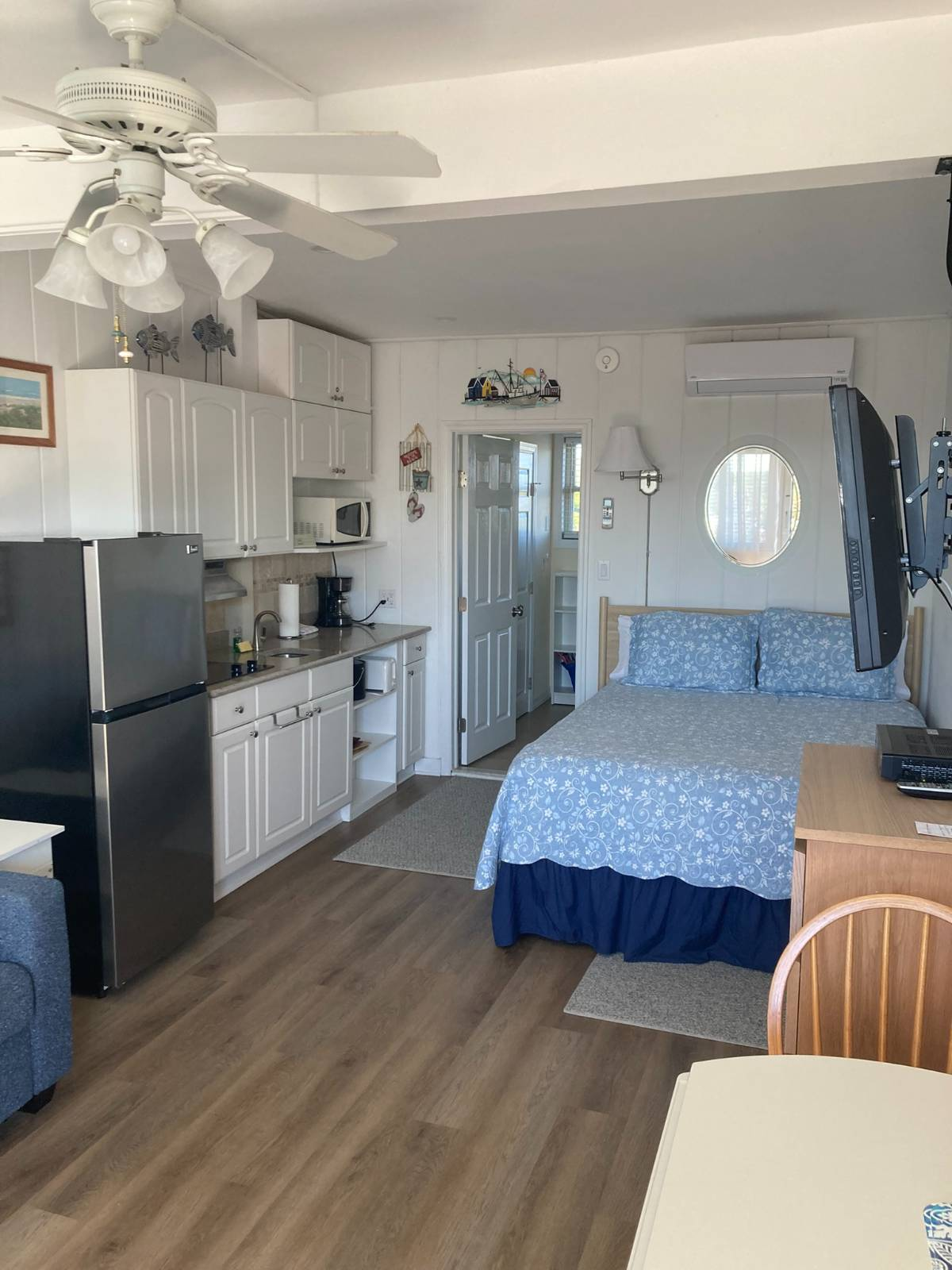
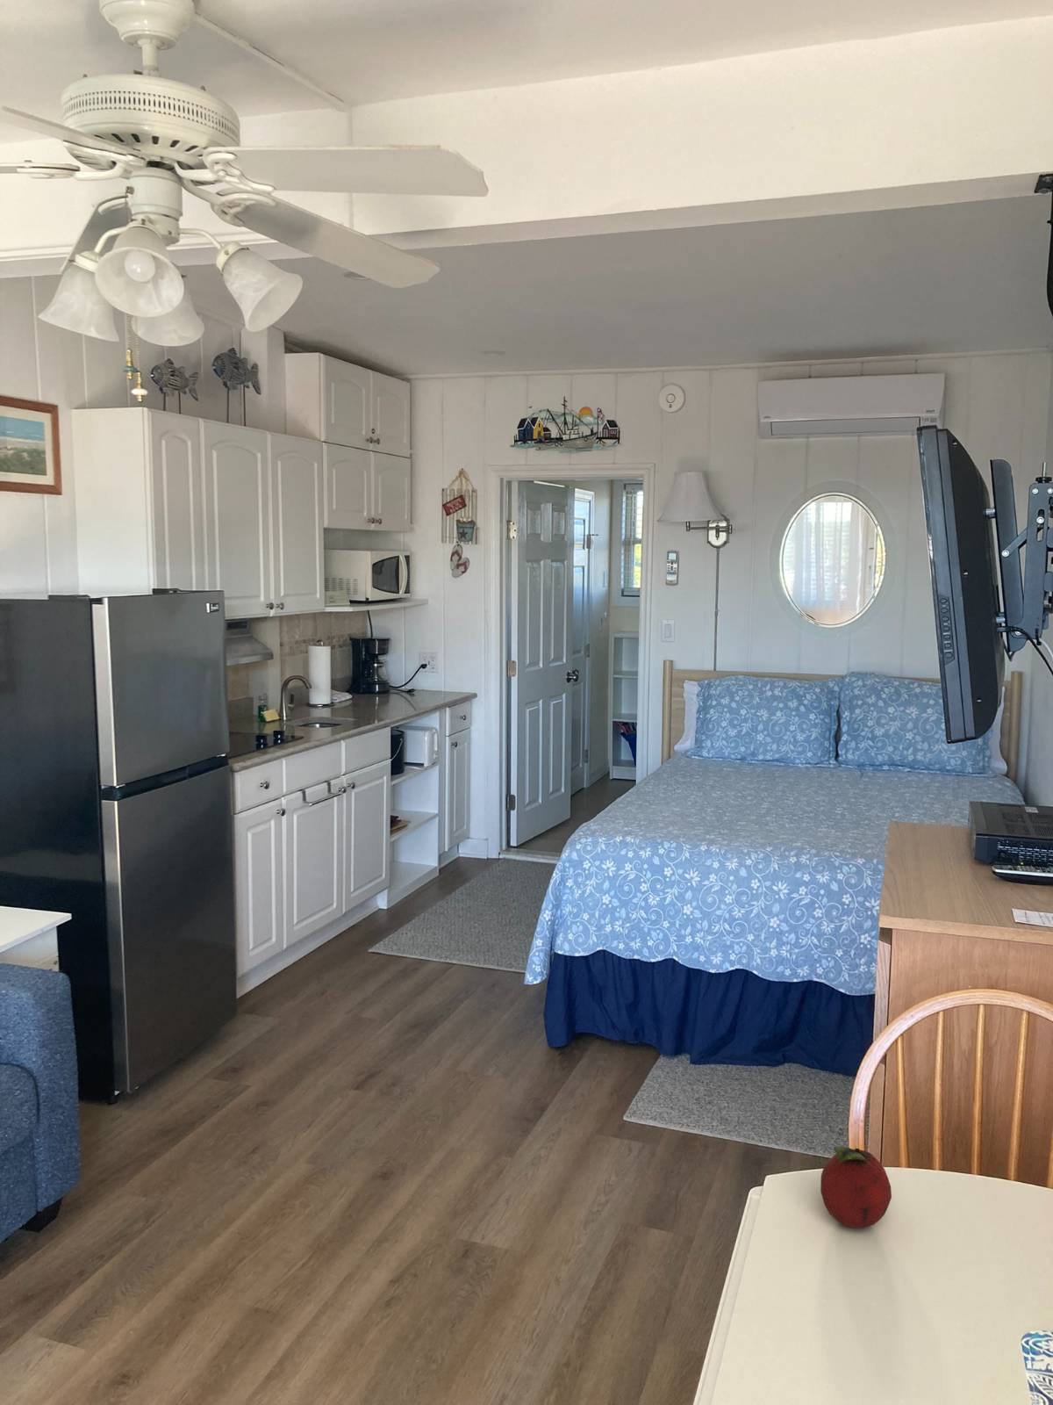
+ fruit [820,1145,893,1228]
